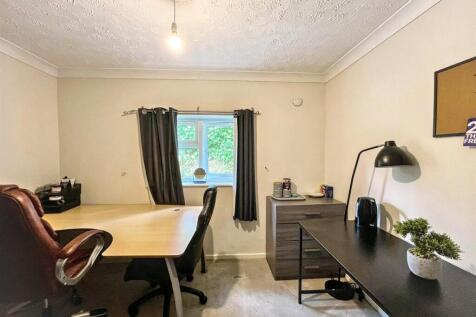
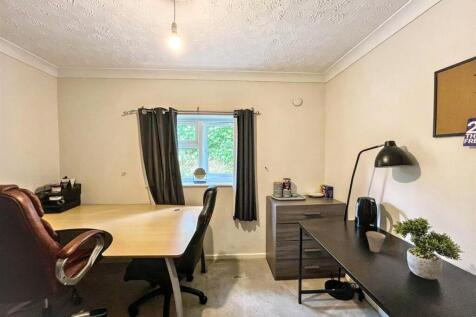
+ cup [365,230,387,253]
